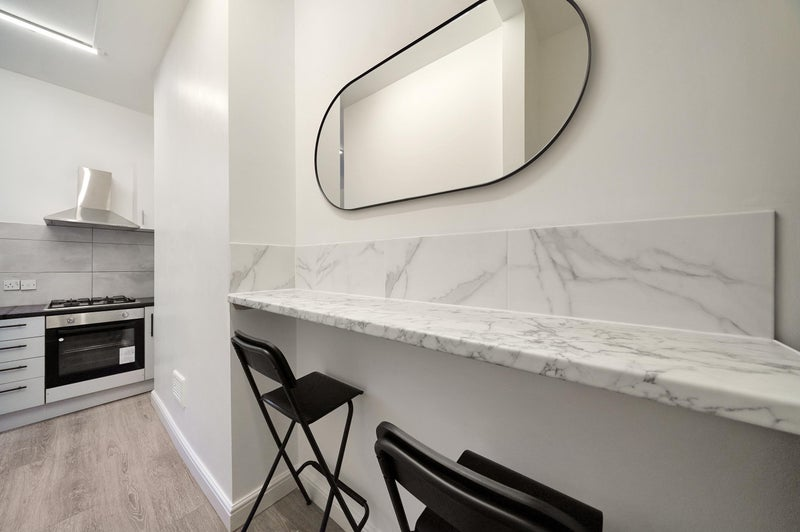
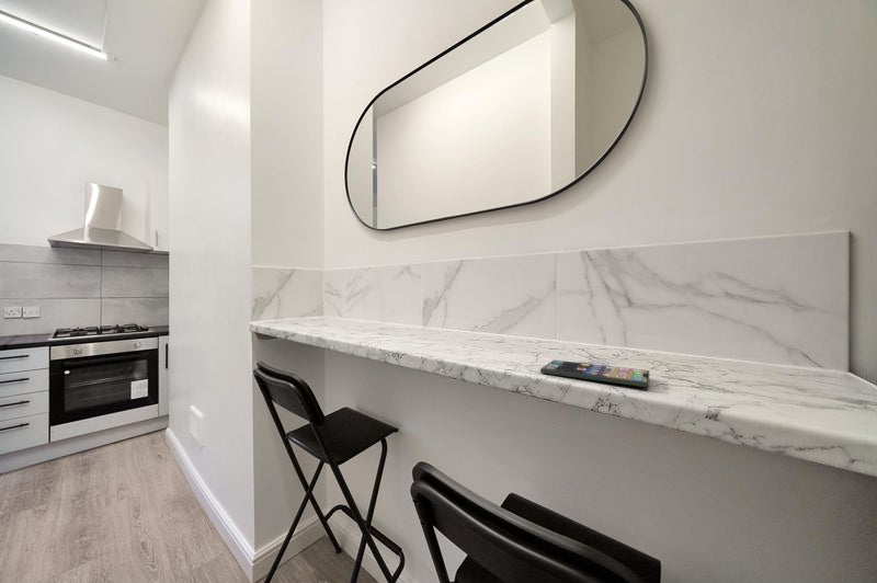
+ smartphone [539,359,650,388]
